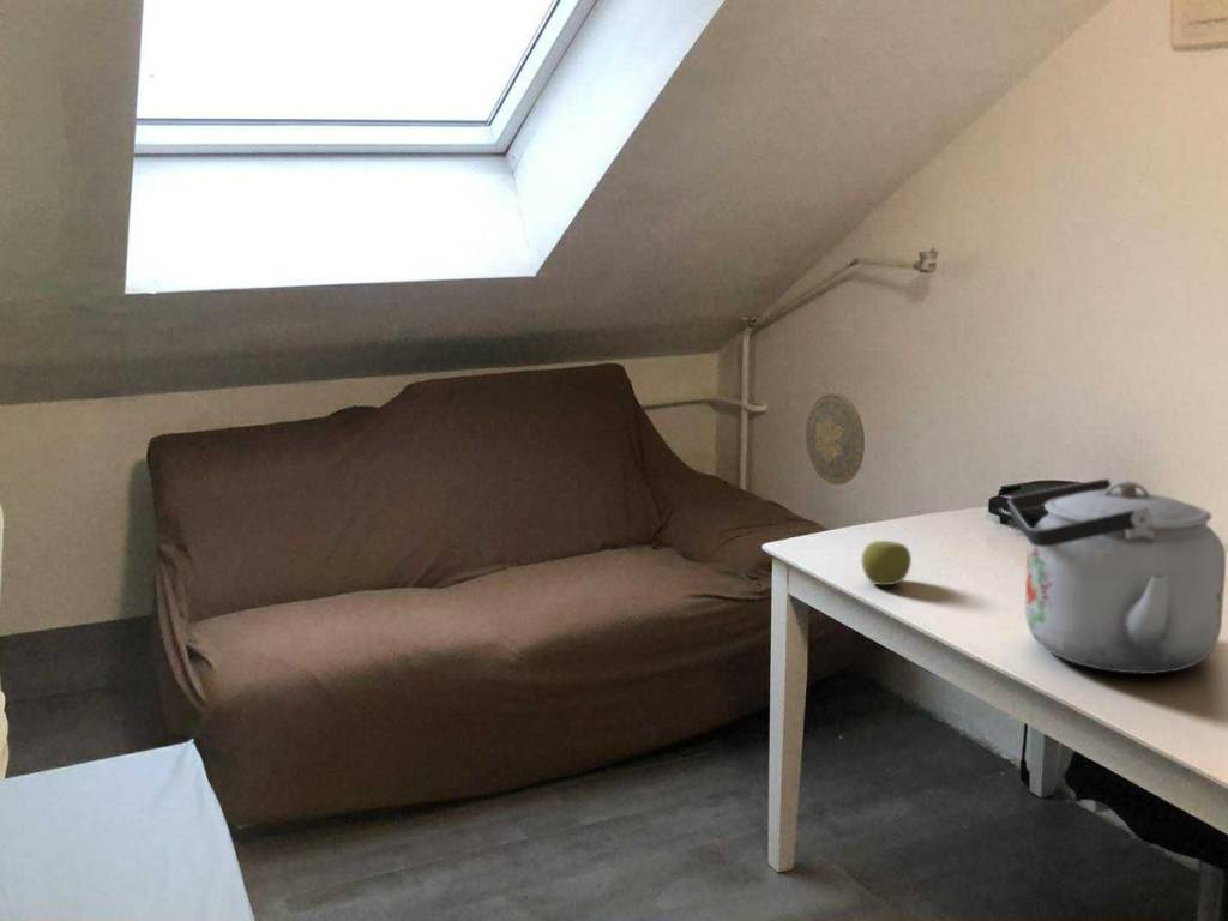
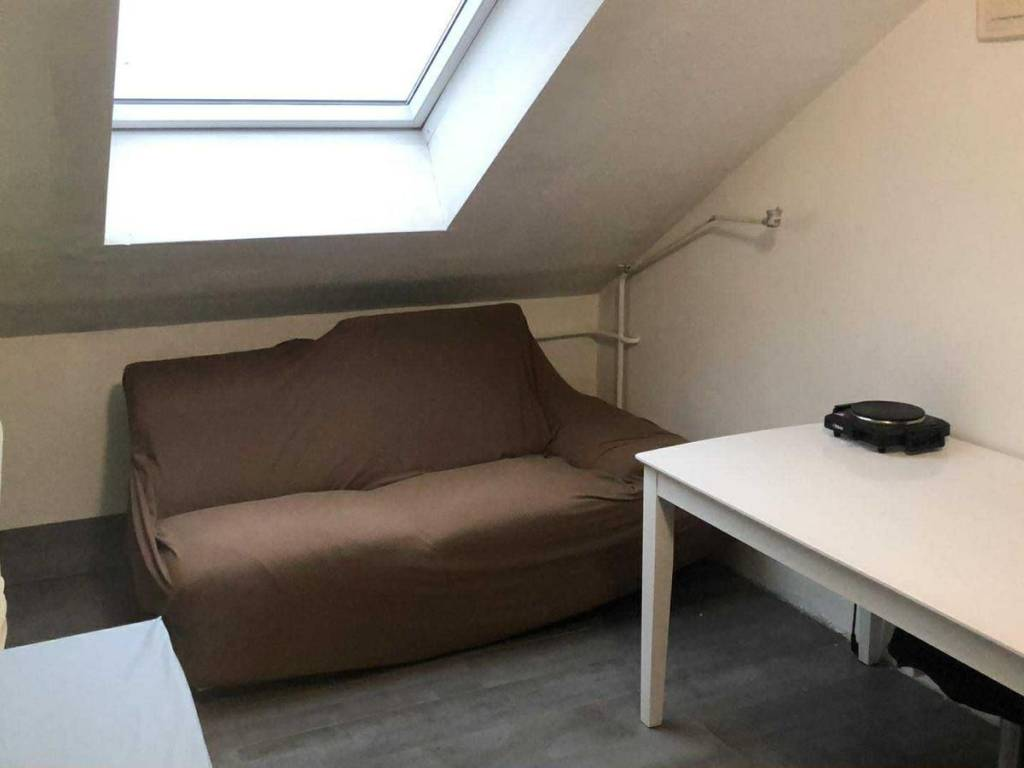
- decorative plate [805,391,866,487]
- apple [861,540,913,586]
- kettle [1007,477,1227,675]
